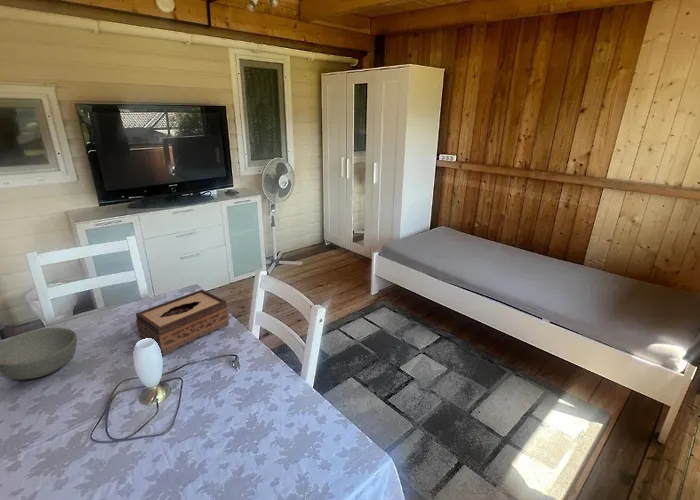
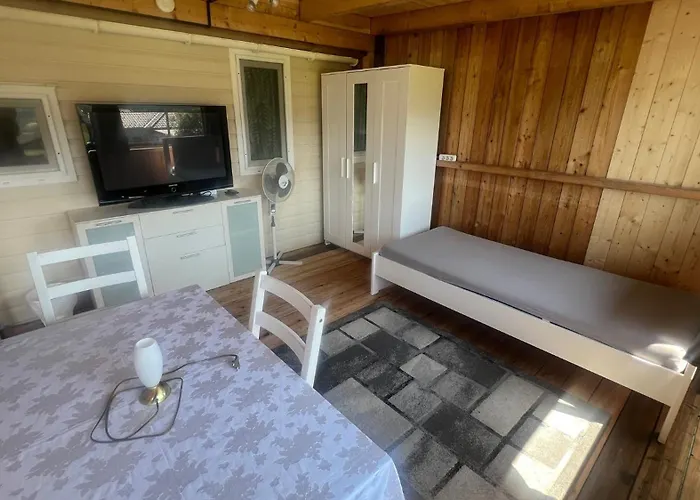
- bowl [0,327,78,380]
- tissue box [135,289,230,357]
